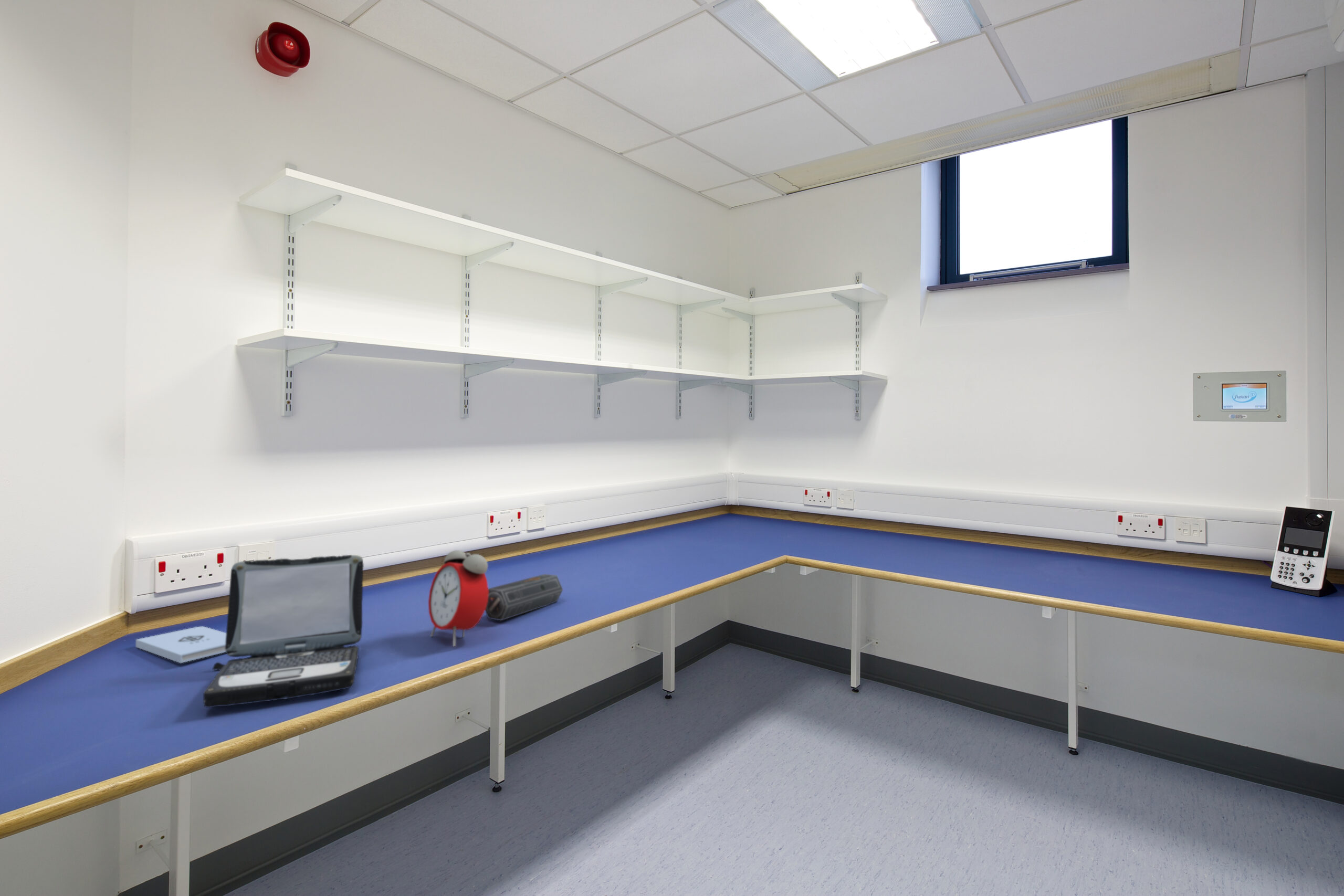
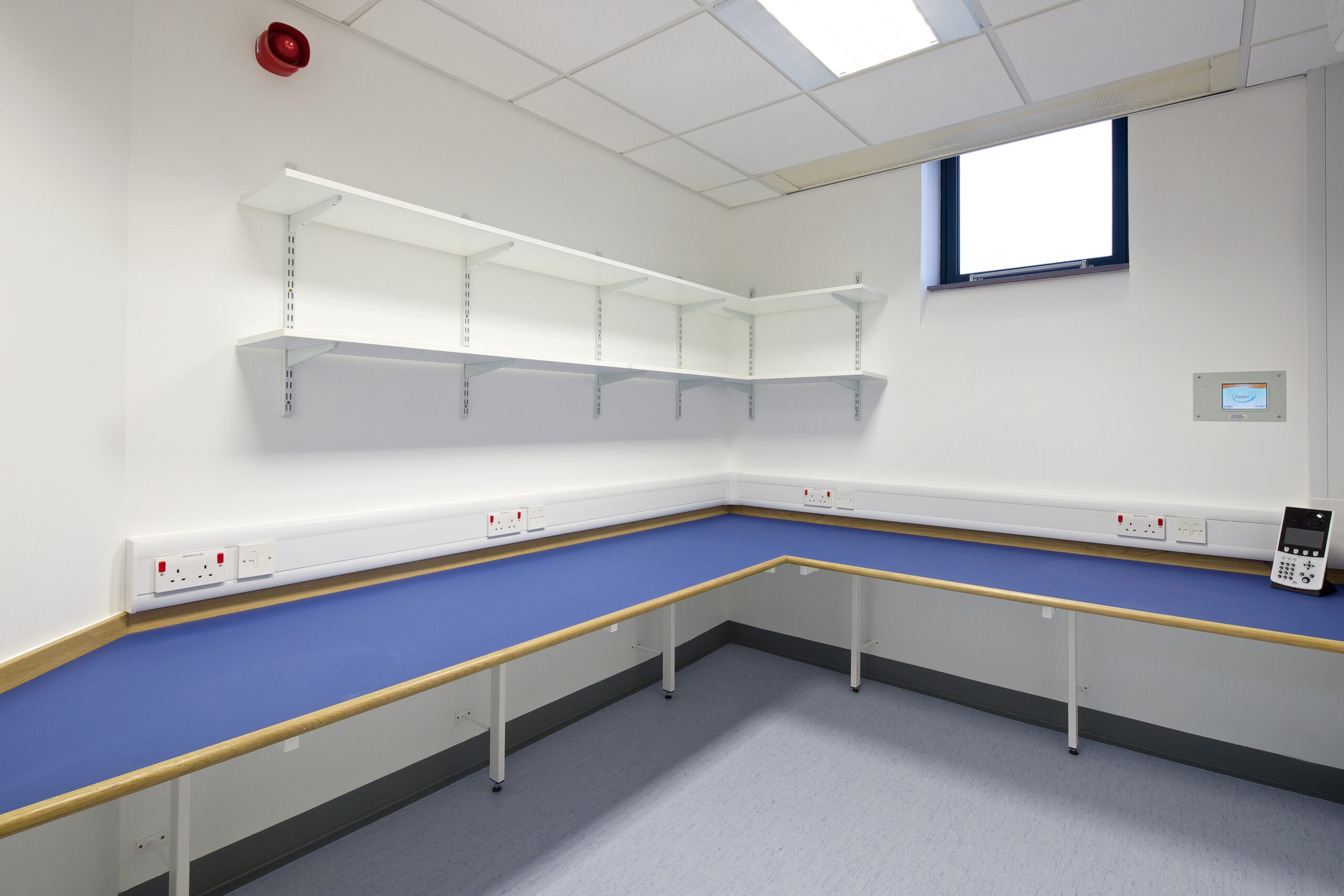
- alarm clock [428,550,489,647]
- notepad [135,626,226,663]
- laptop [203,554,364,708]
- speaker [485,573,564,621]
